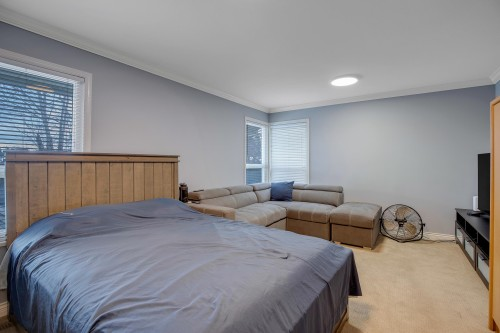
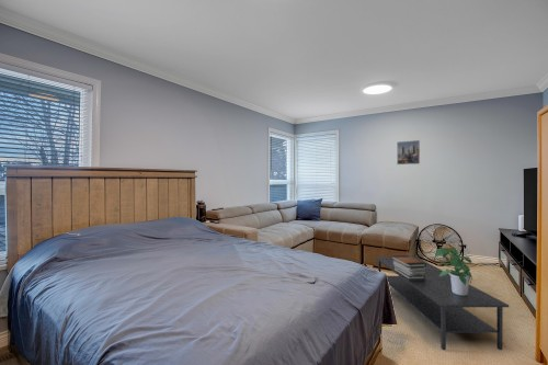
+ potted plant [435,247,473,296]
+ book stack [391,254,426,280]
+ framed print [396,139,421,166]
+ coffee table [375,255,510,351]
